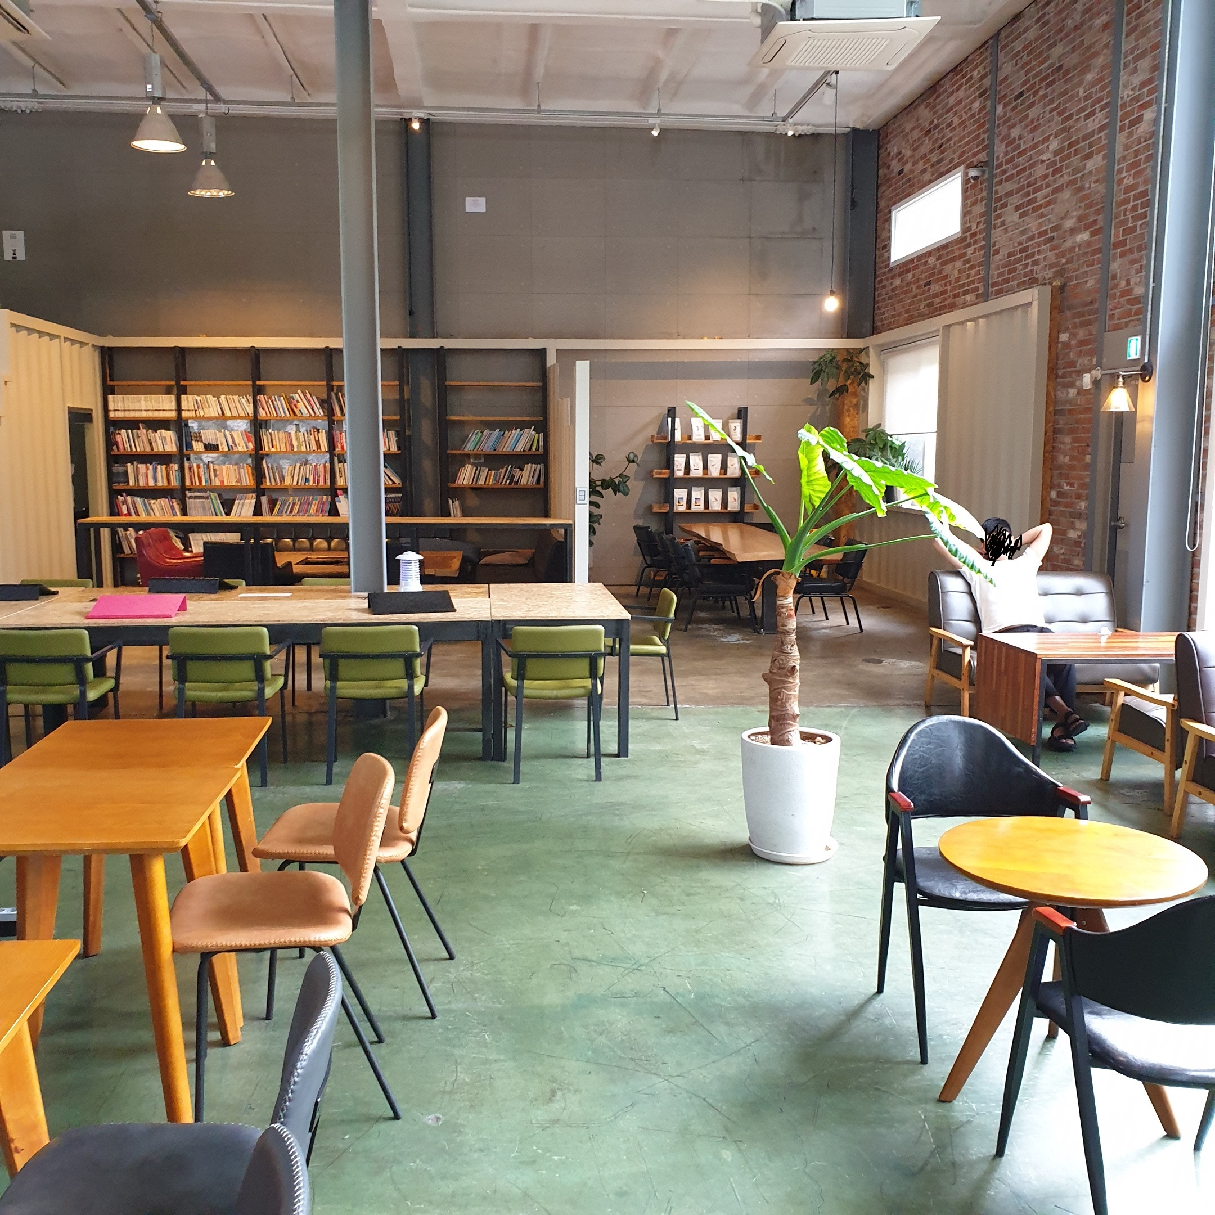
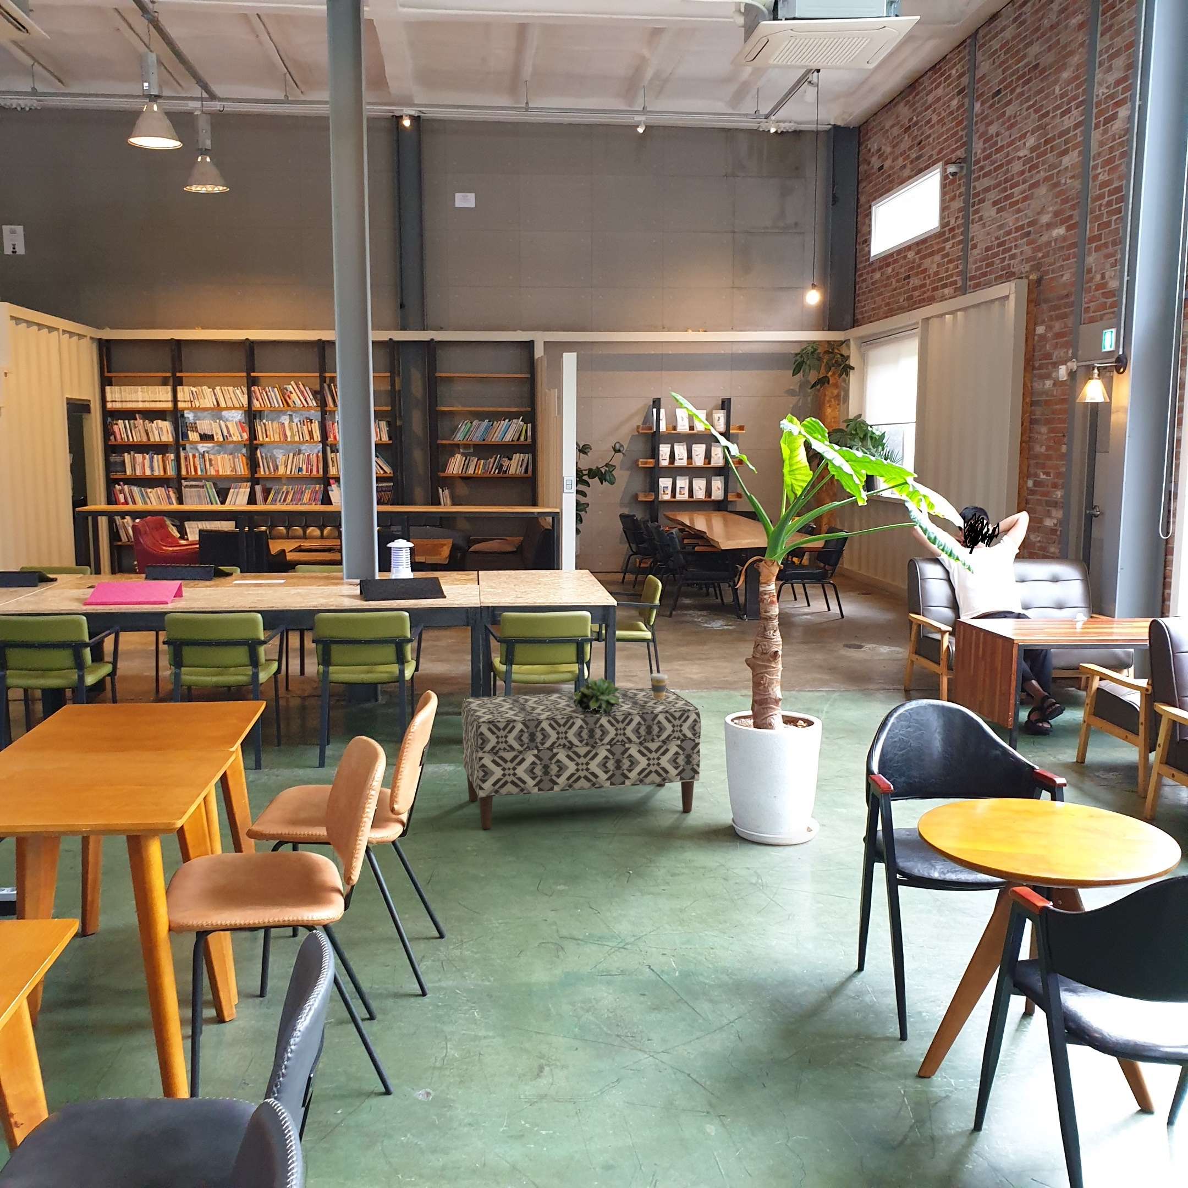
+ bench [461,688,702,829]
+ coffee cup [649,672,668,700]
+ succulent plant [571,677,623,714]
